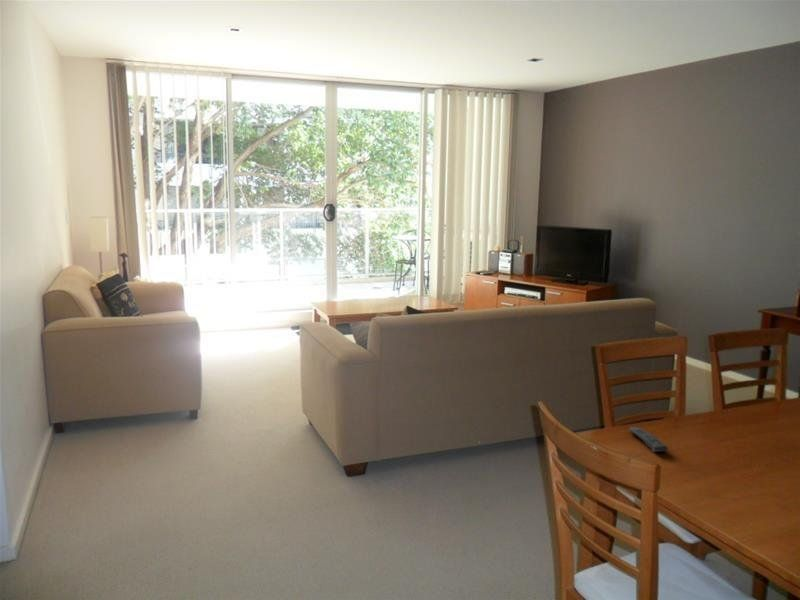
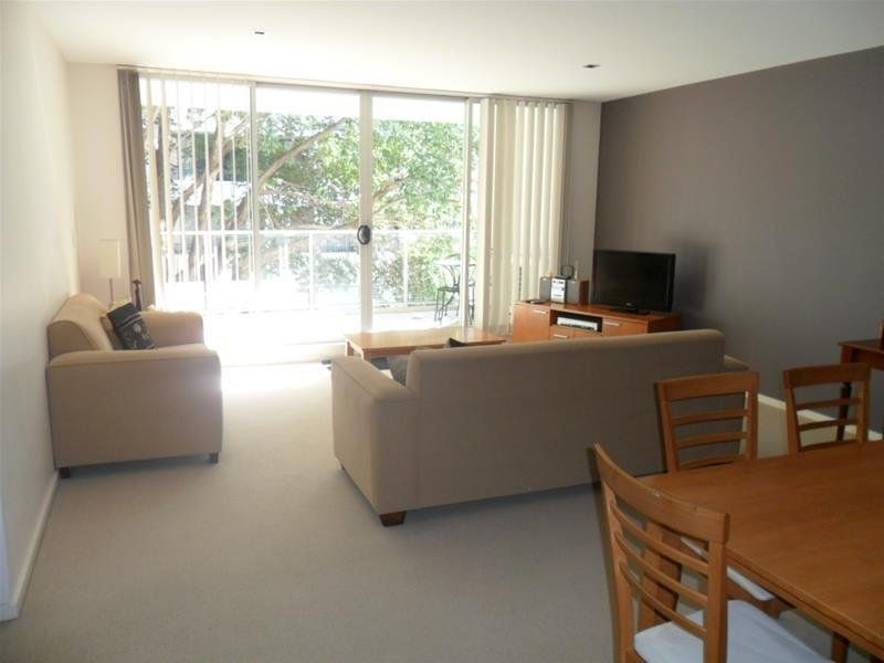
- remote control [628,426,668,453]
